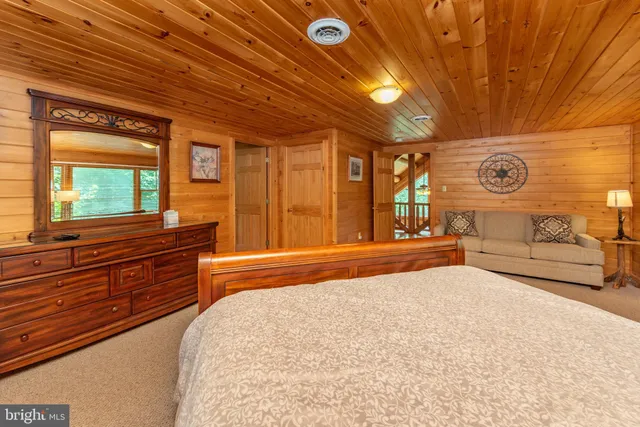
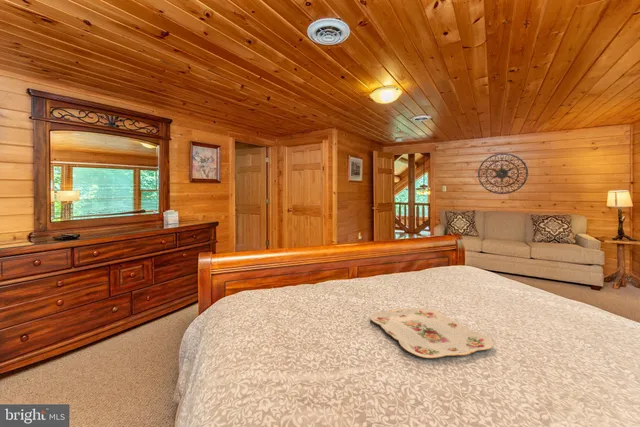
+ serving tray [369,307,494,359]
